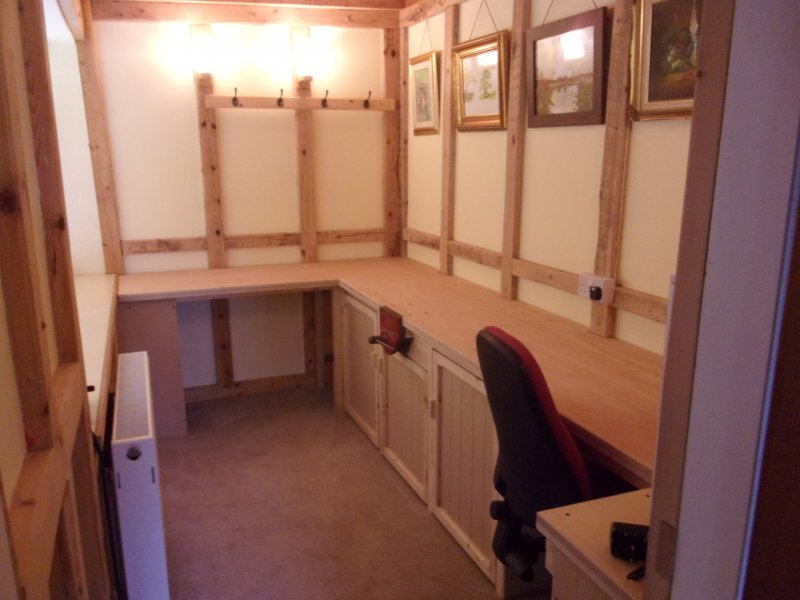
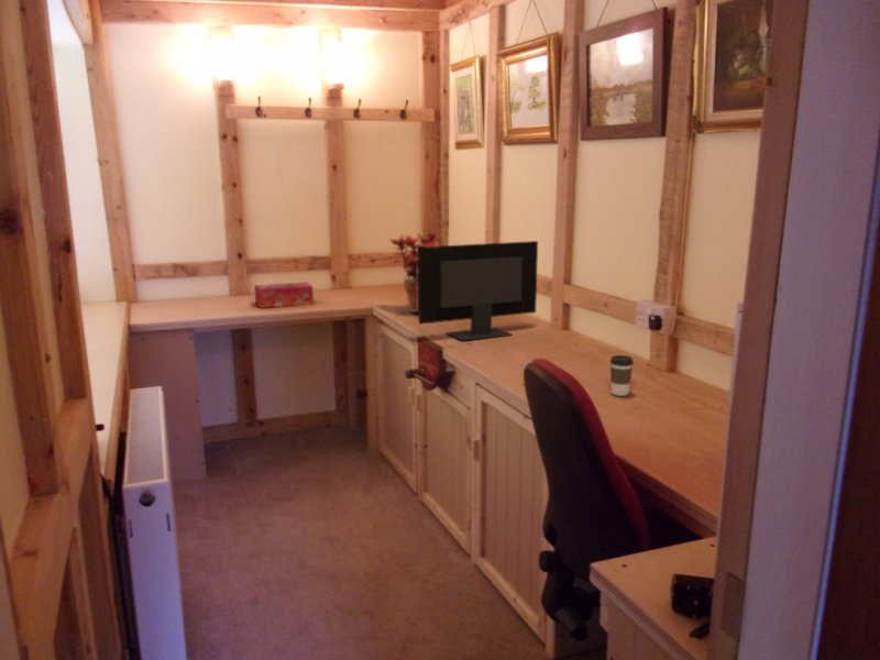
+ computer monitor [417,240,539,342]
+ tissue box [253,280,315,309]
+ coffee cup [609,354,635,397]
+ potted plant [388,232,440,315]
